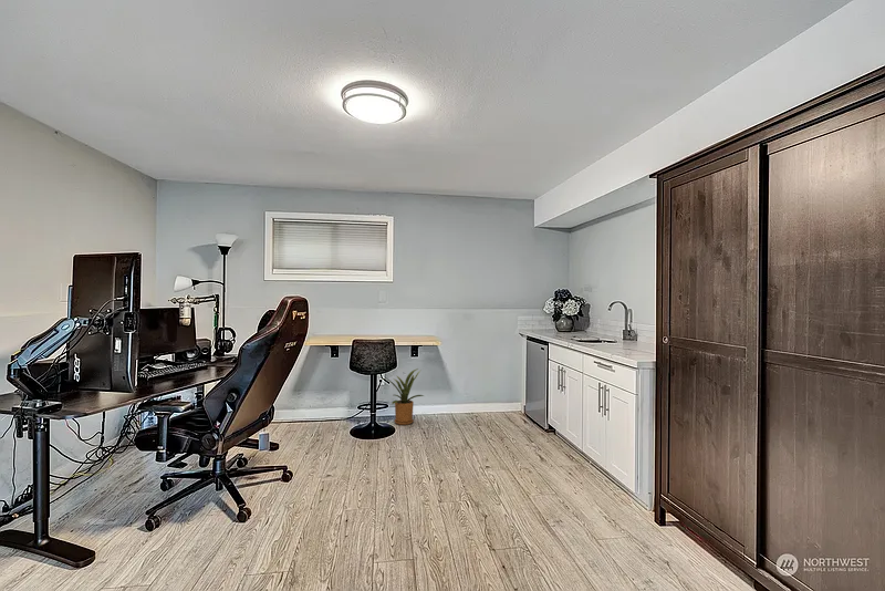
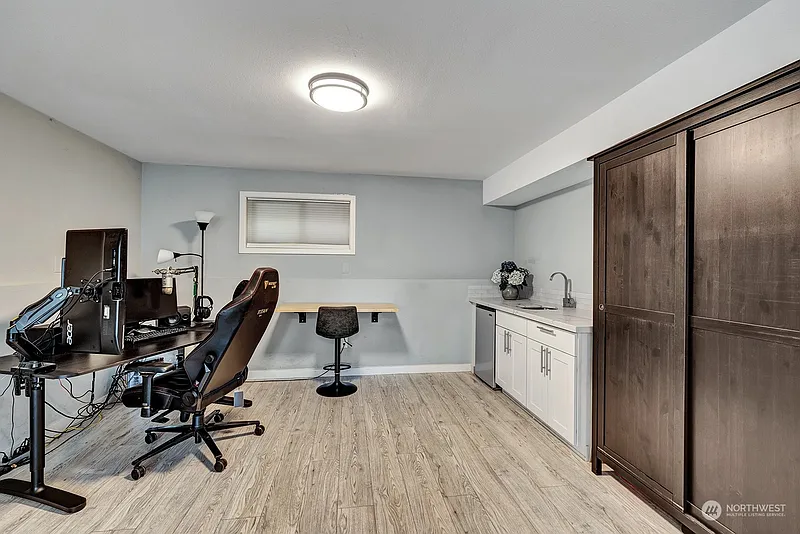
- house plant [382,367,425,426]
